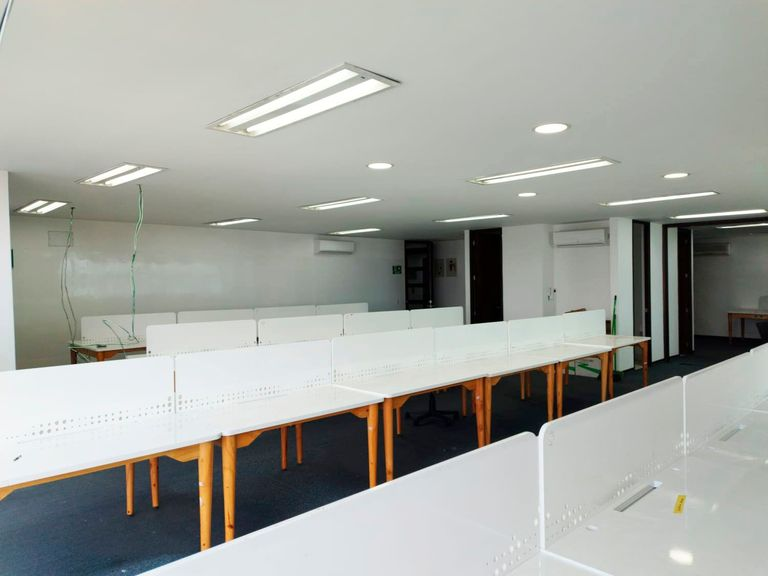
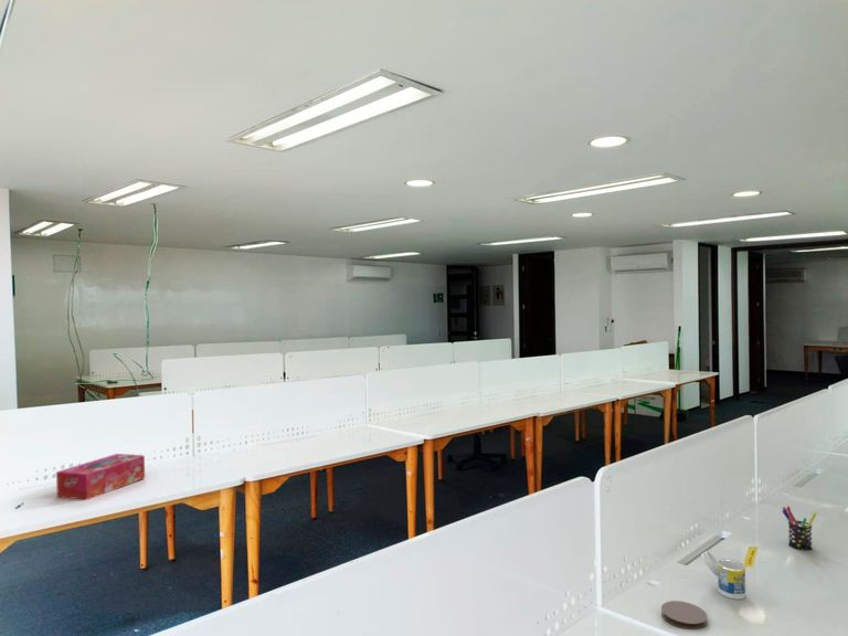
+ coaster [660,600,709,630]
+ tissue box [55,453,146,501]
+ pen holder [781,506,818,552]
+ cup [700,550,746,601]
